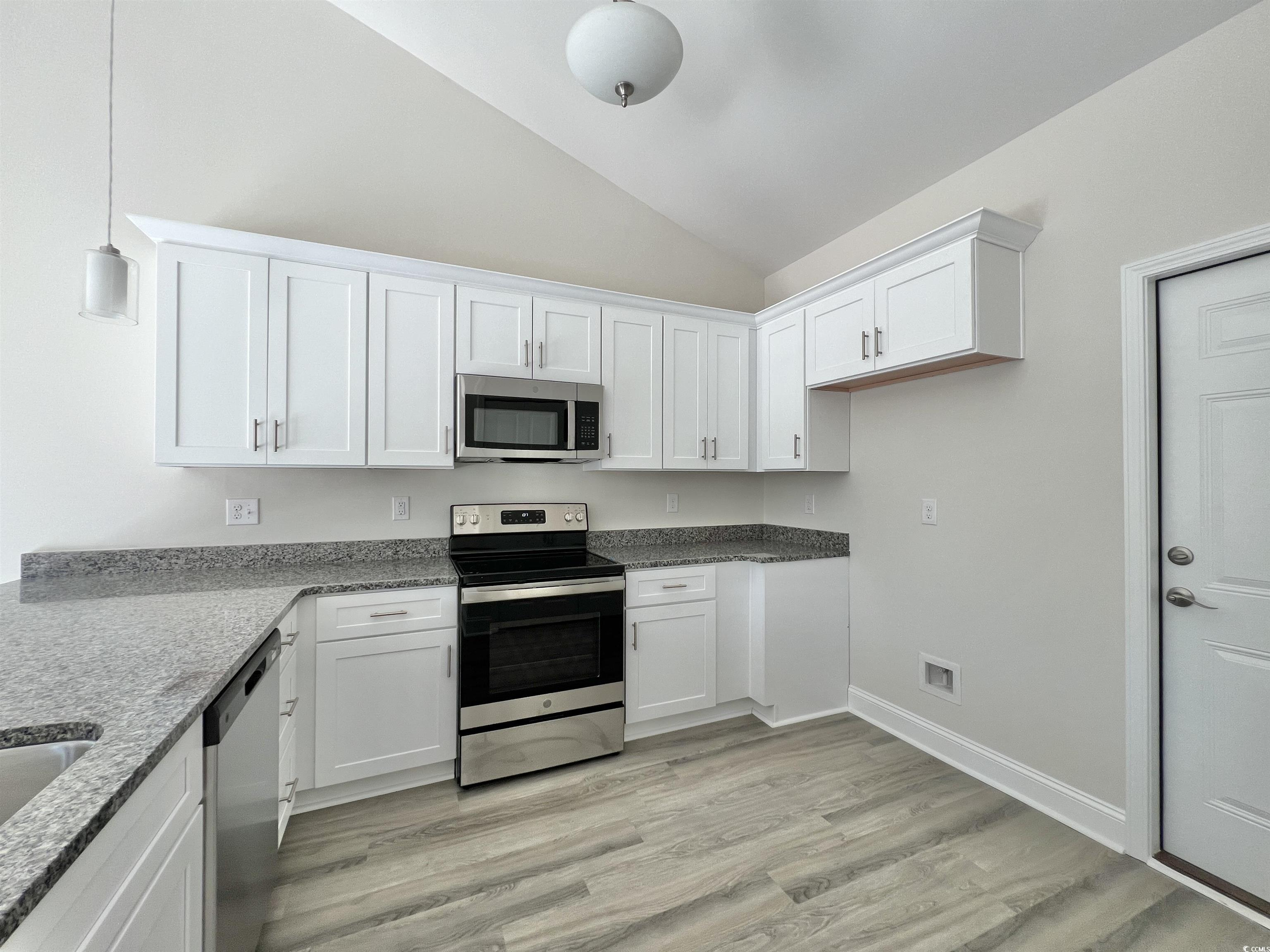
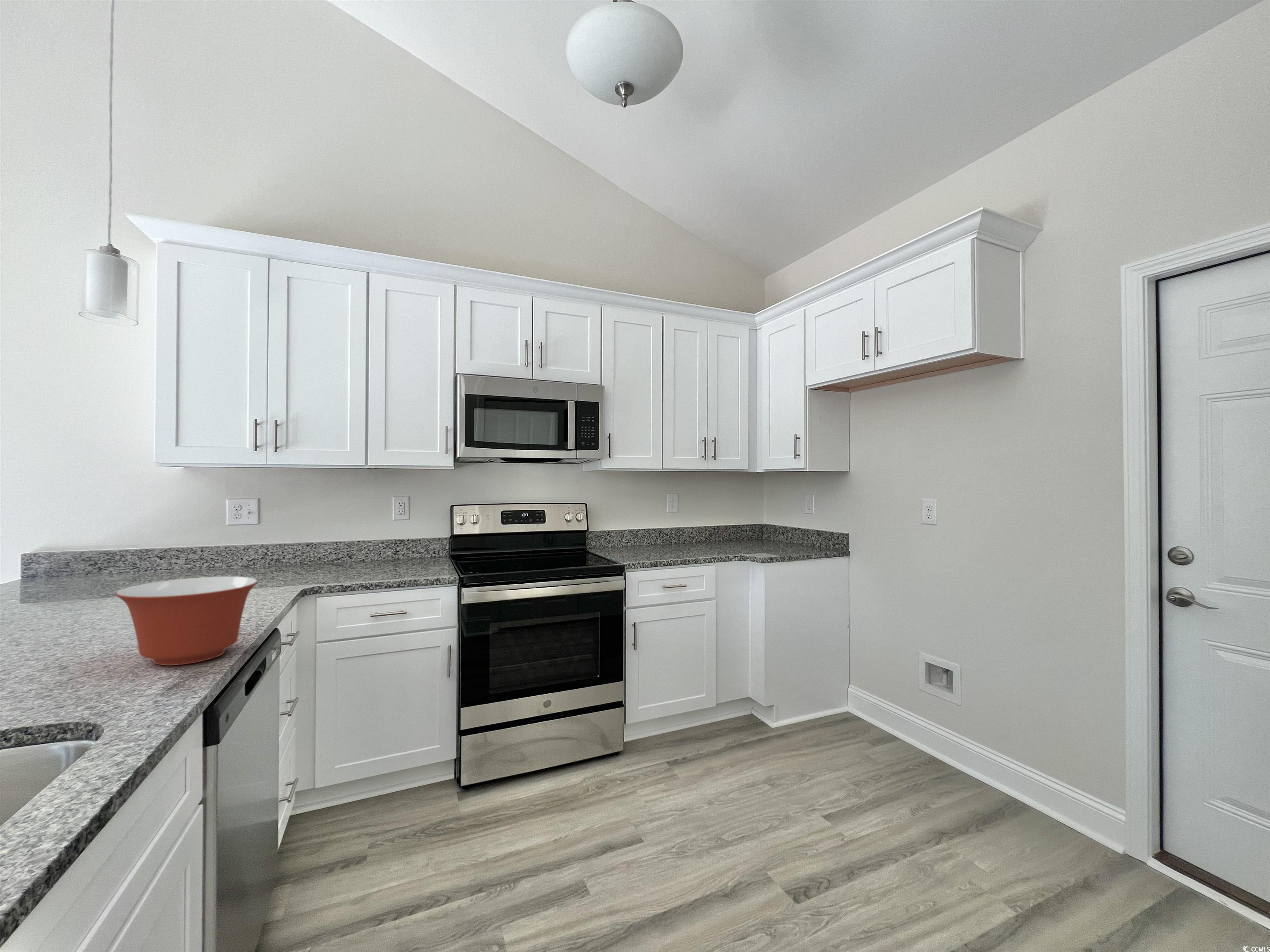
+ mixing bowl [115,576,258,666]
